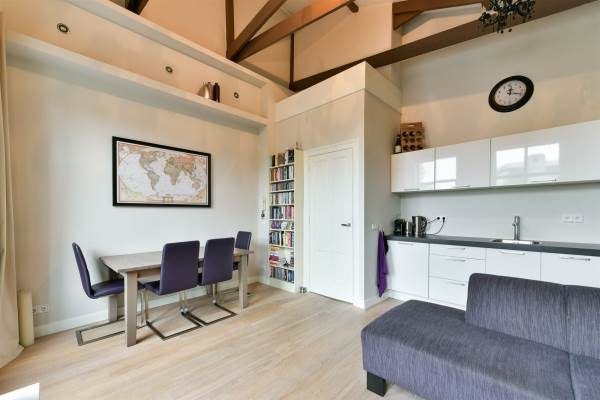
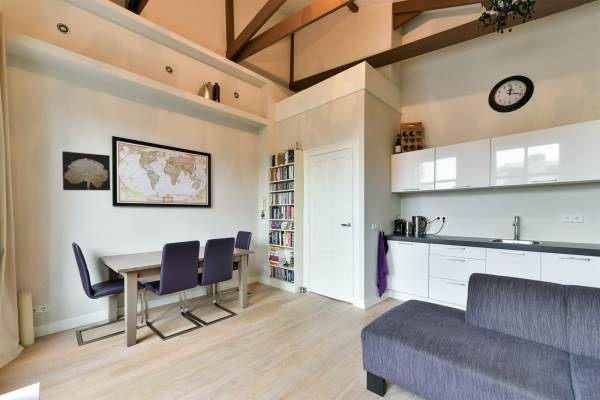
+ wall art [61,150,111,191]
